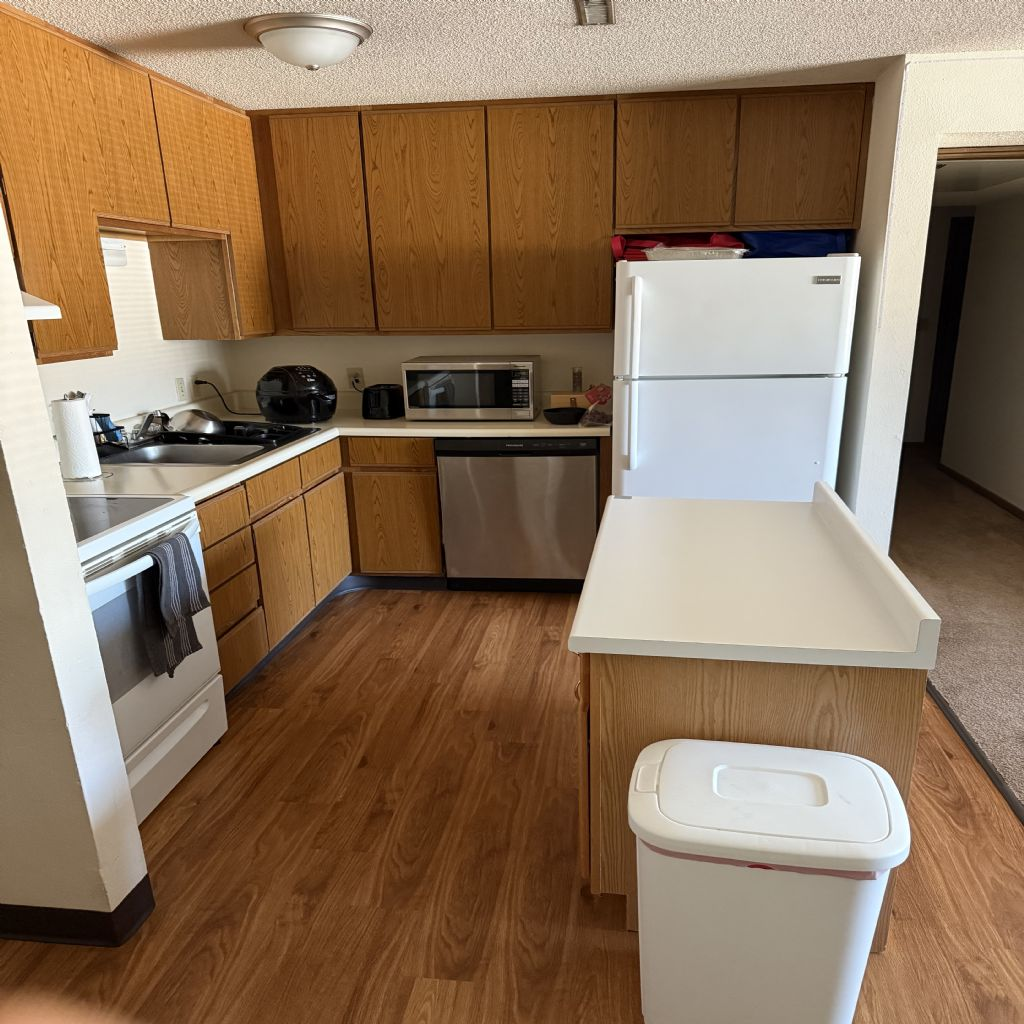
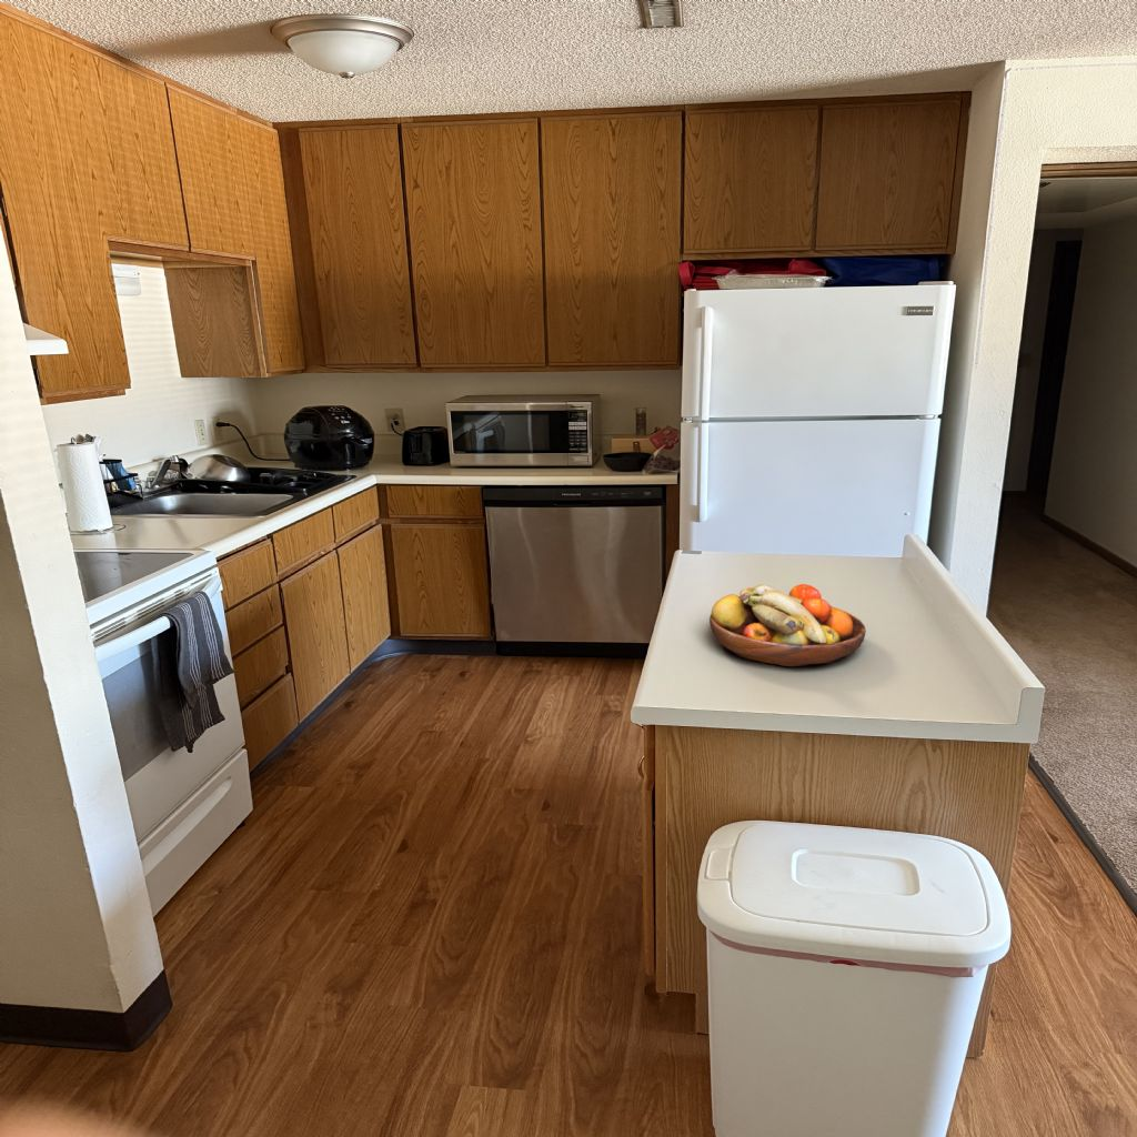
+ fruit bowl [708,583,867,667]
